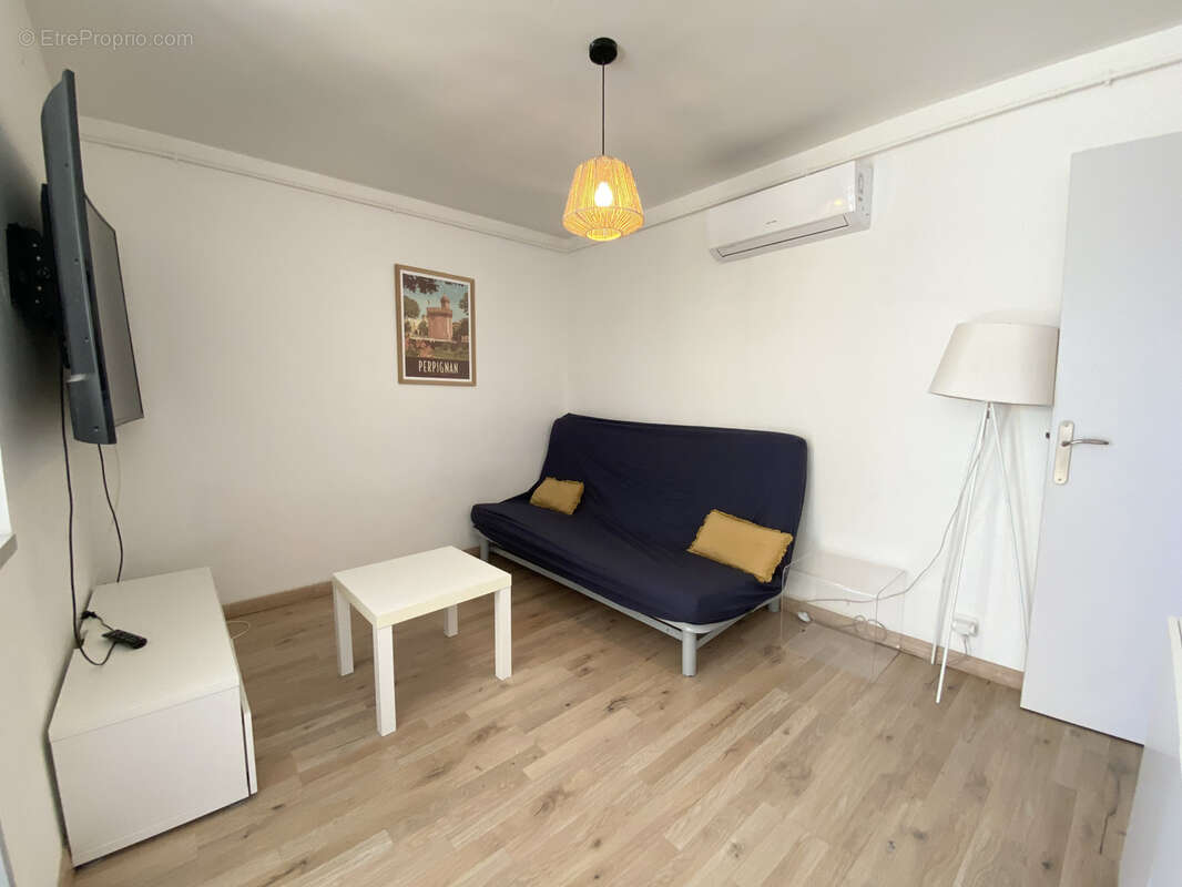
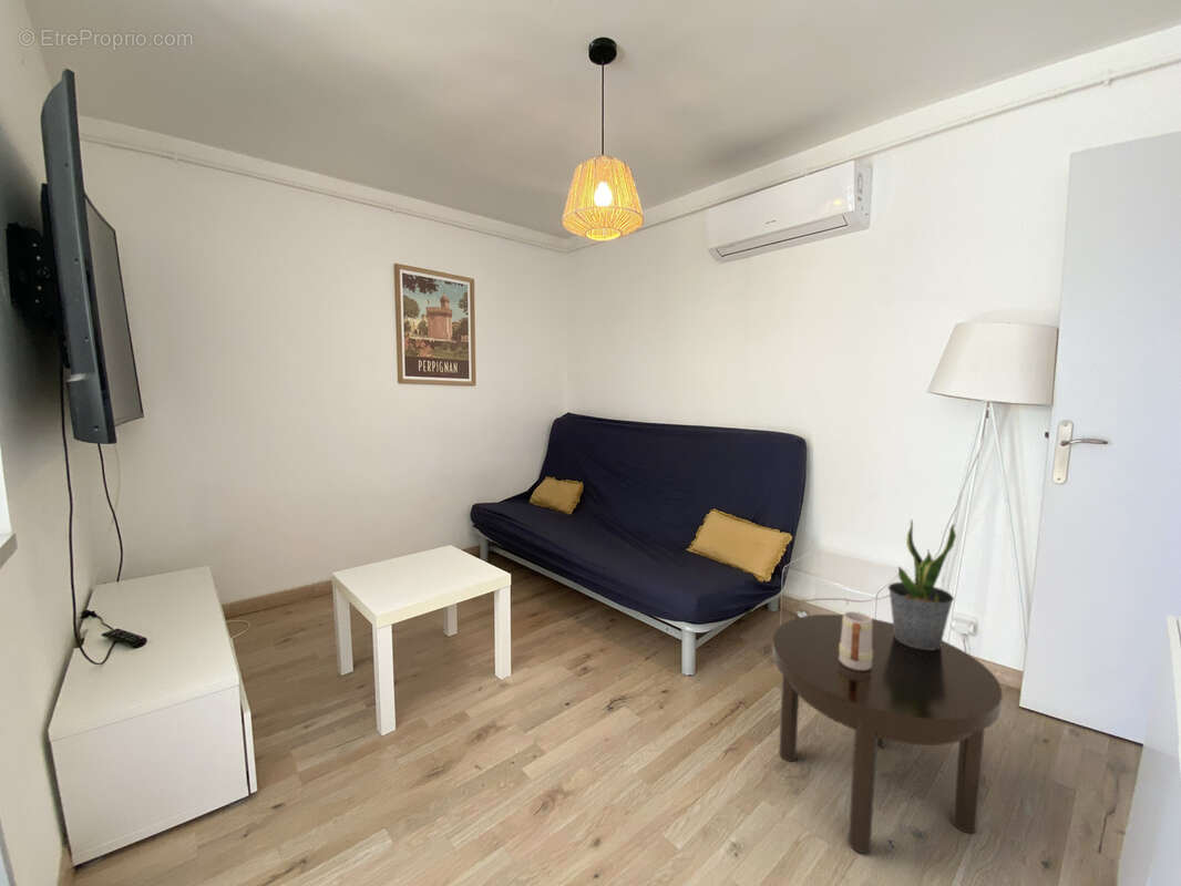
+ mug [839,610,873,670]
+ side table [771,614,1004,854]
+ potted plant [887,518,957,650]
